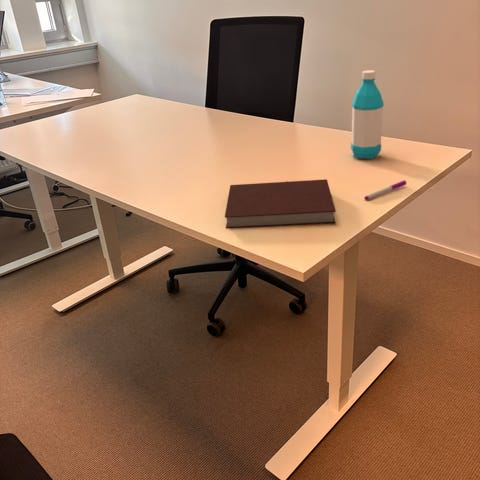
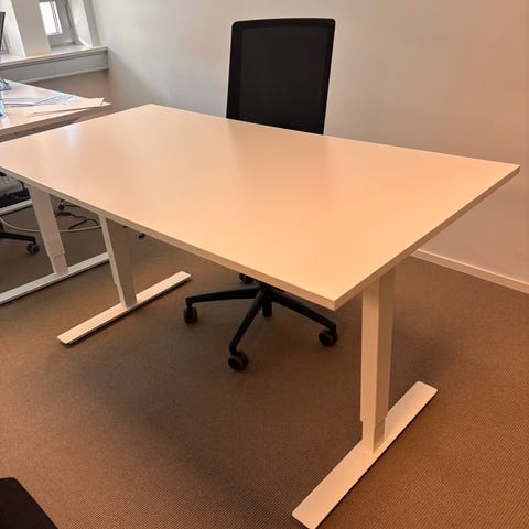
- notebook [224,178,337,229]
- pen [363,179,407,201]
- water bottle [350,69,385,160]
